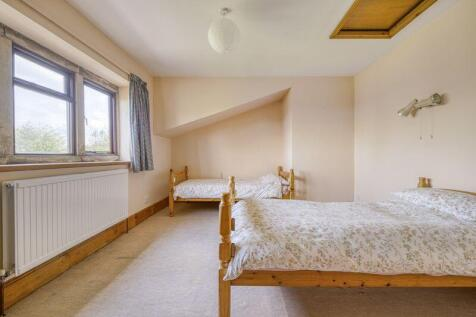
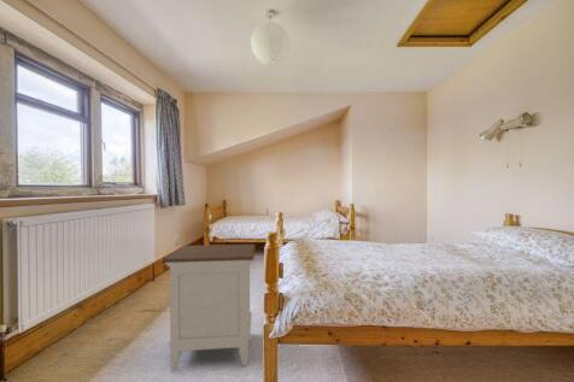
+ nightstand [162,243,257,371]
